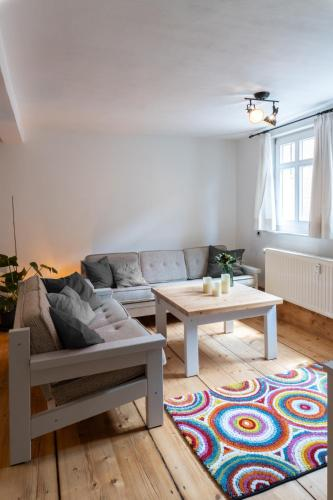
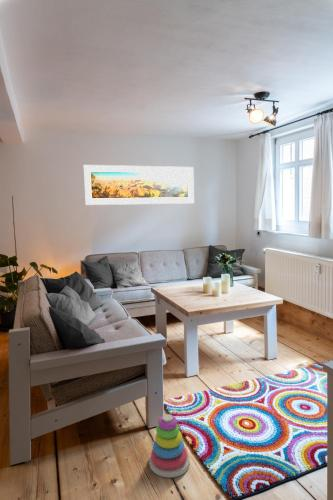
+ stacking toy [148,413,191,479]
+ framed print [83,164,195,206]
